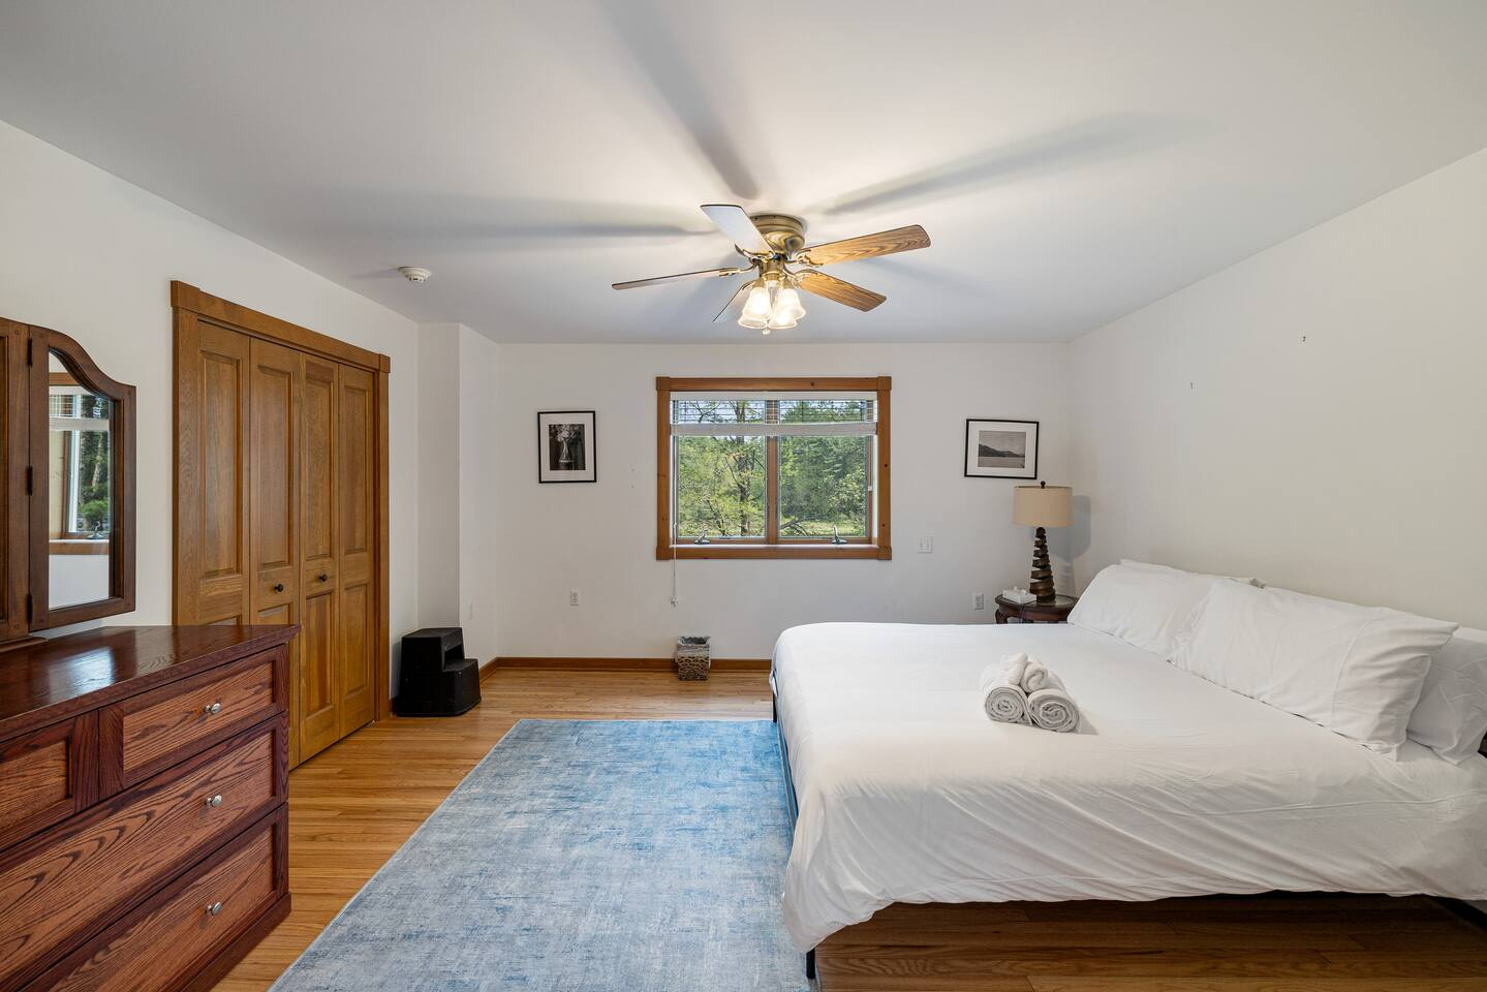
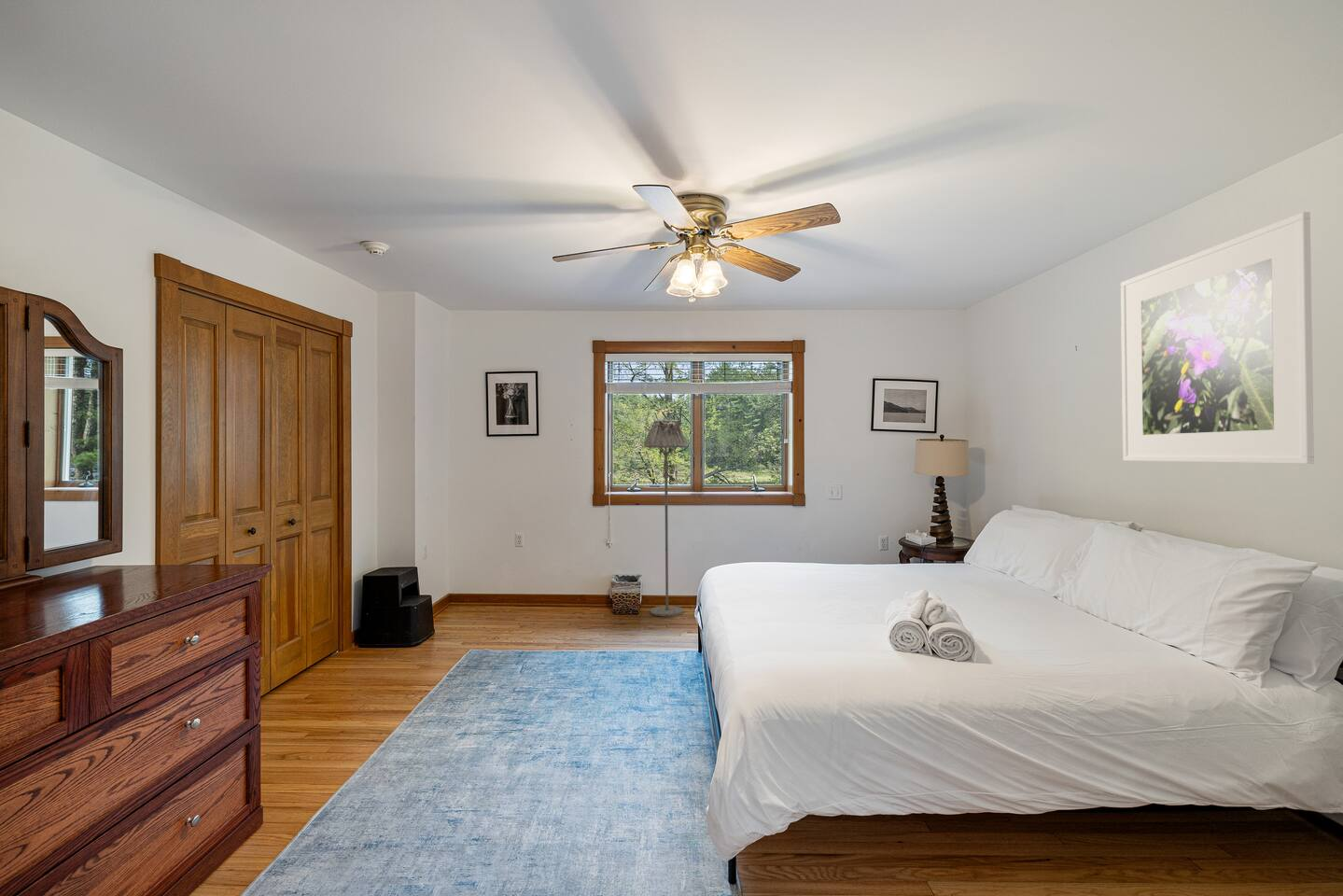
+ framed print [1120,211,1315,465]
+ floor lamp [643,419,688,617]
